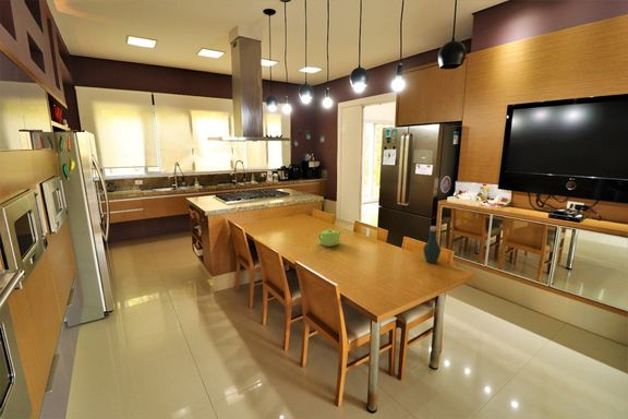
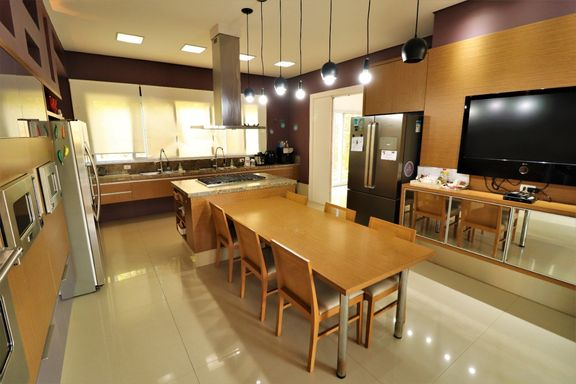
- bottle [422,225,442,264]
- teapot [317,228,342,248]
